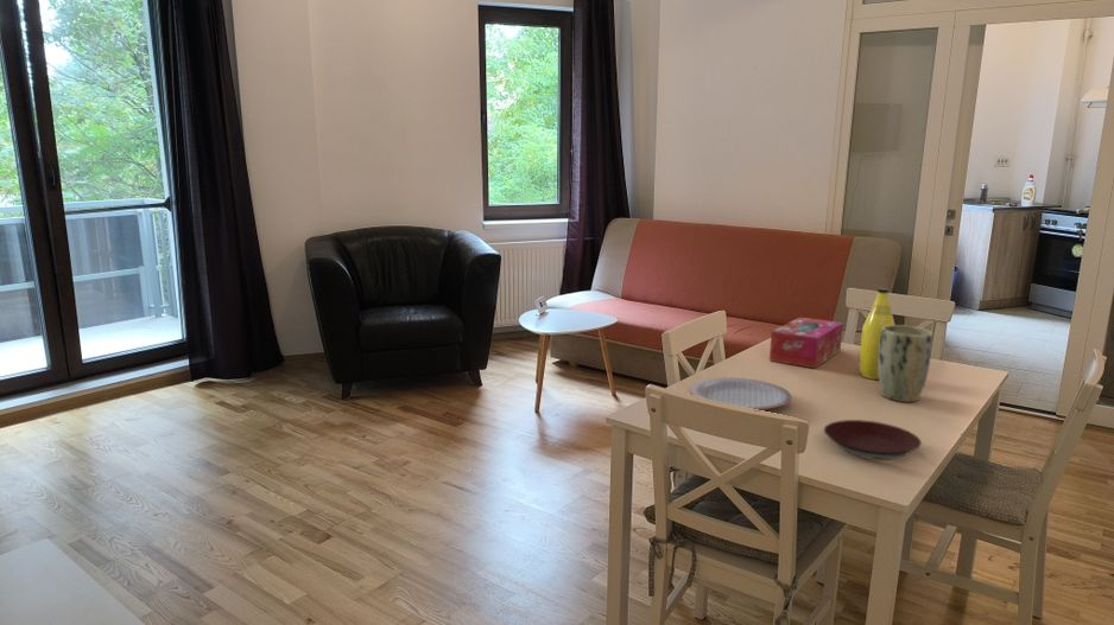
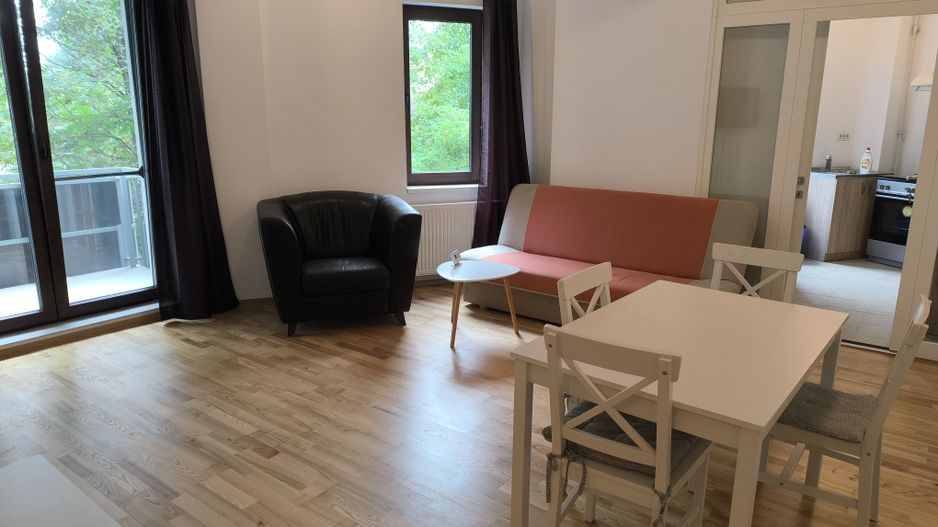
- bottle [857,287,895,381]
- tissue box [768,317,844,369]
- plate [823,419,923,460]
- plate [688,376,793,412]
- plant pot [879,324,933,403]
